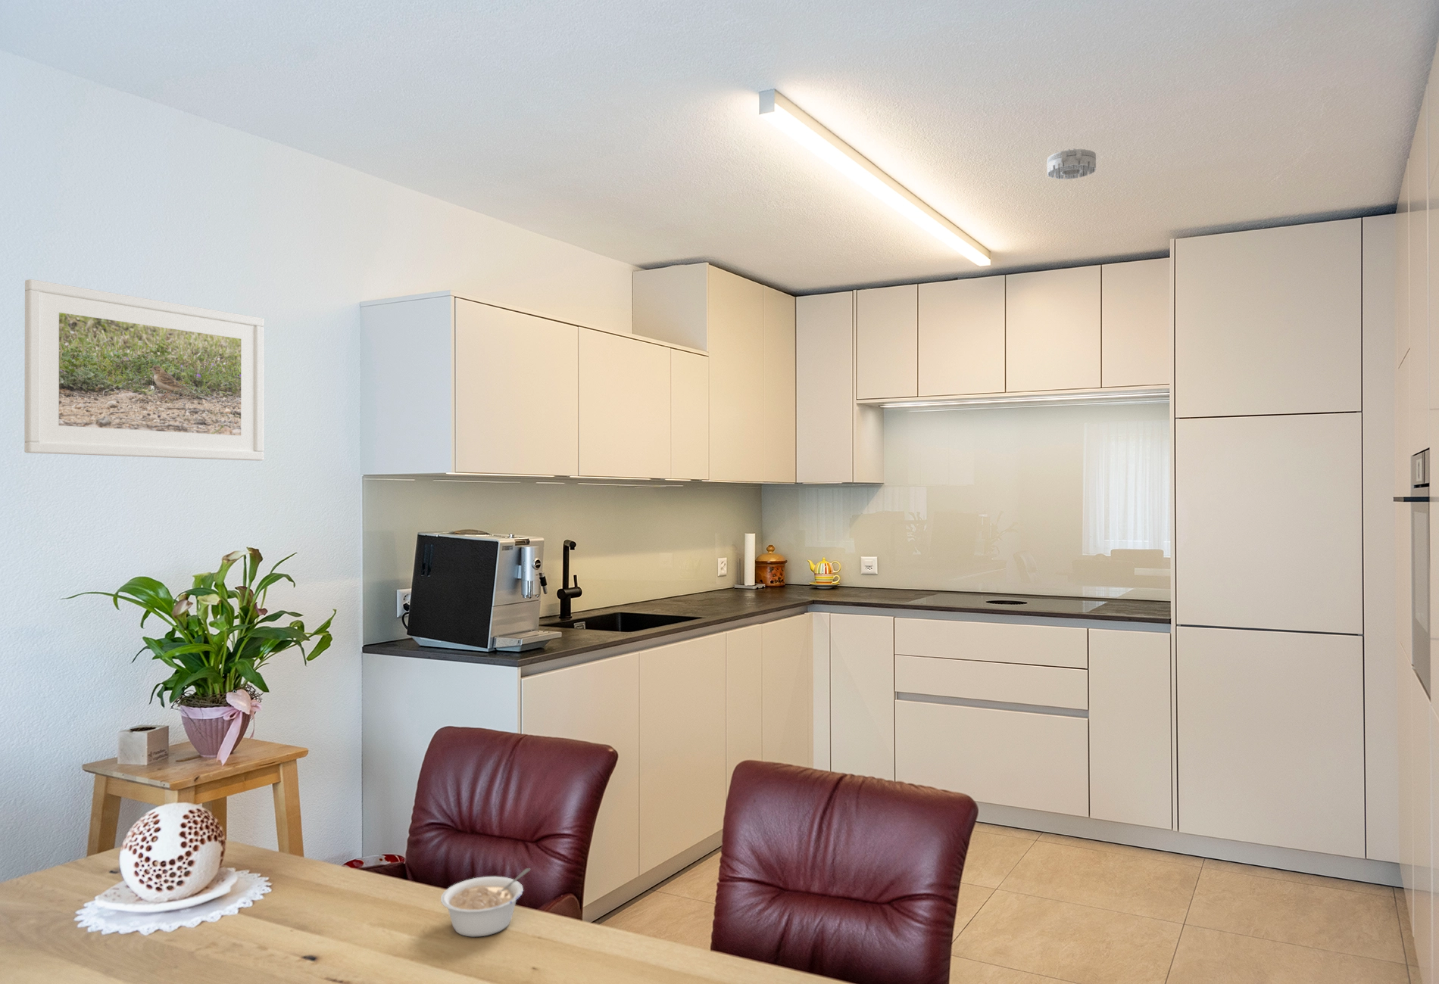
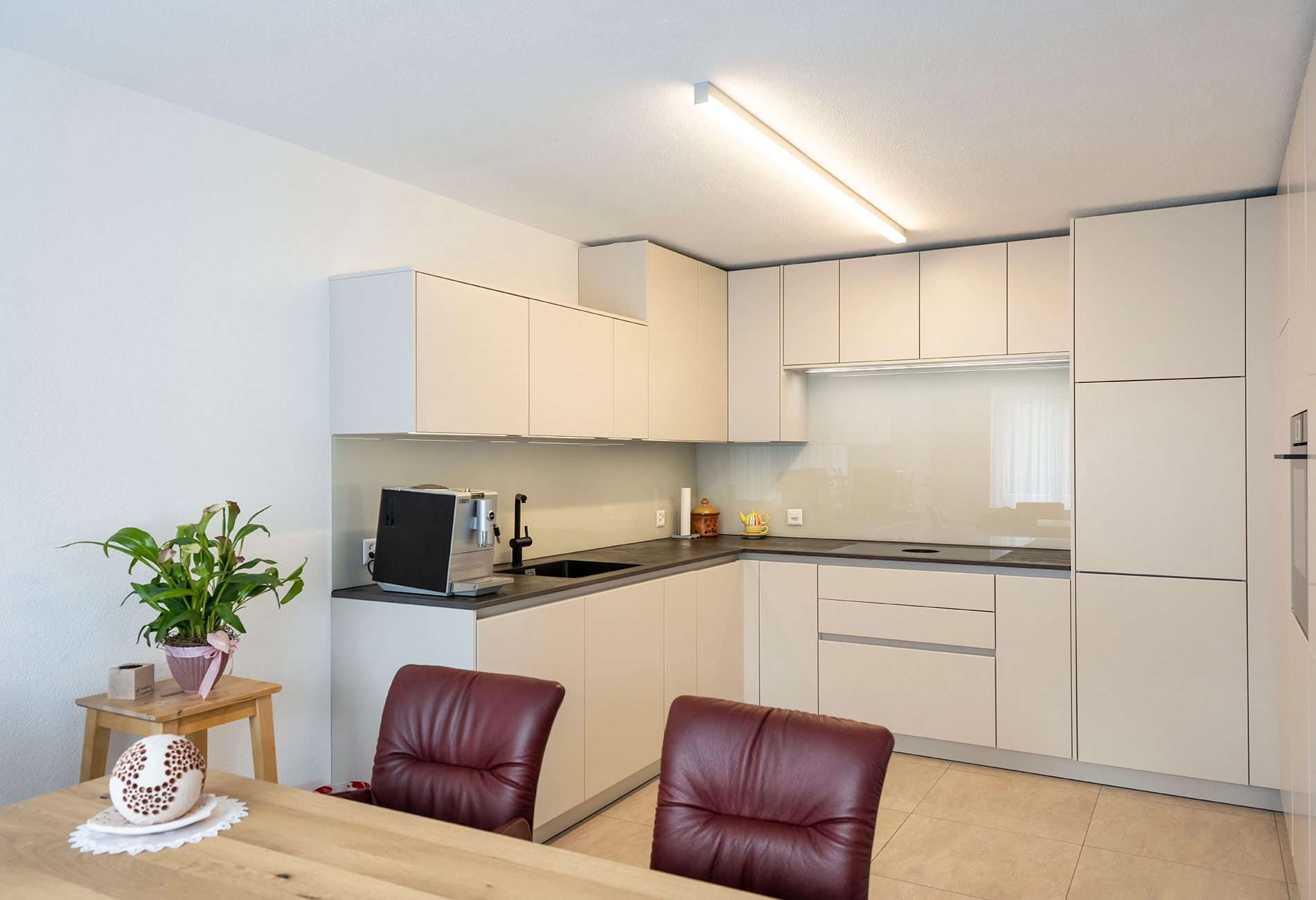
- legume [440,867,531,938]
- smoke detector [1046,149,1097,180]
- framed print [23,279,265,461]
